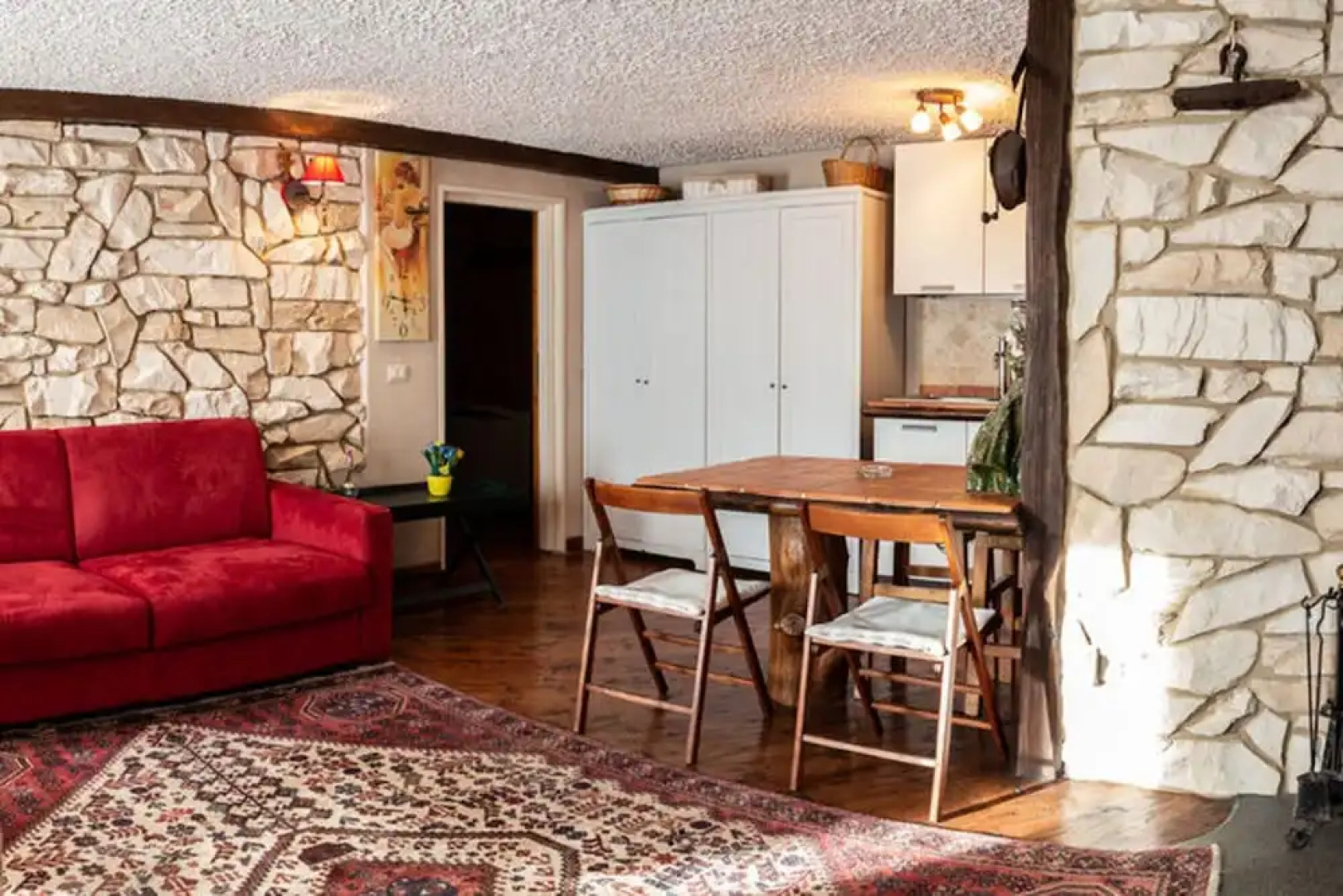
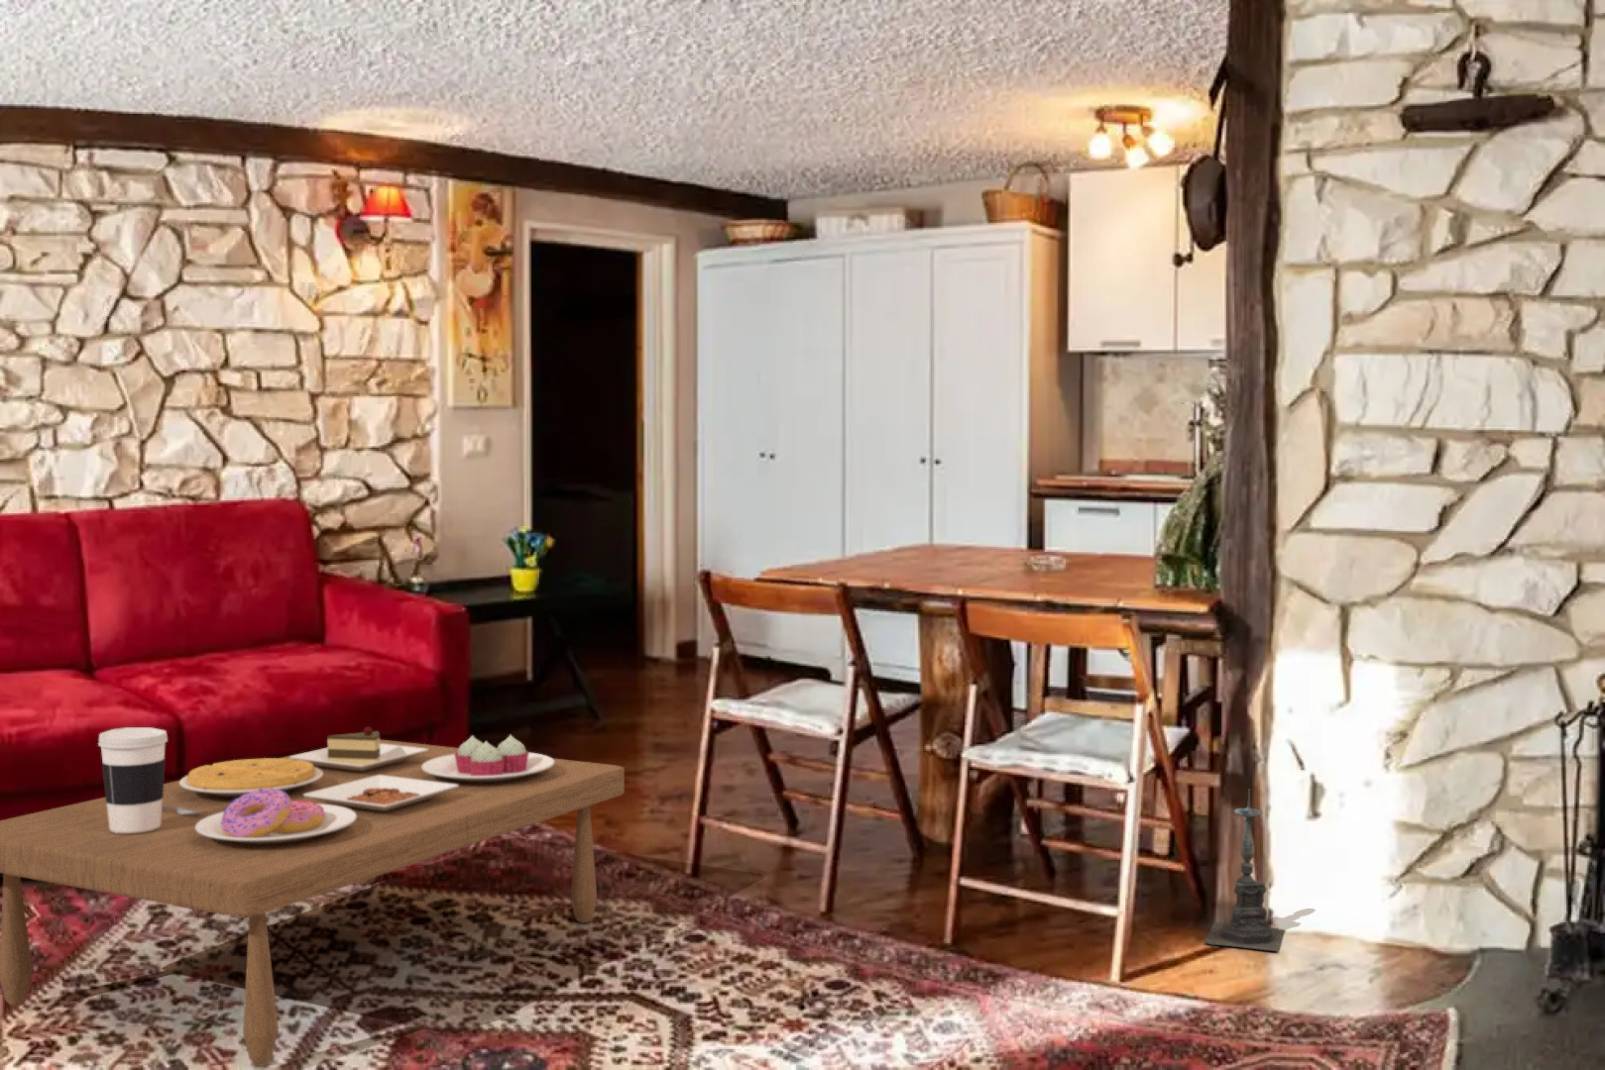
+ coffee table [0,726,625,1068]
+ candle holder [1203,789,1286,952]
